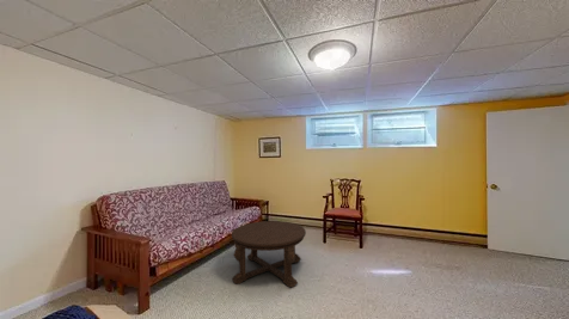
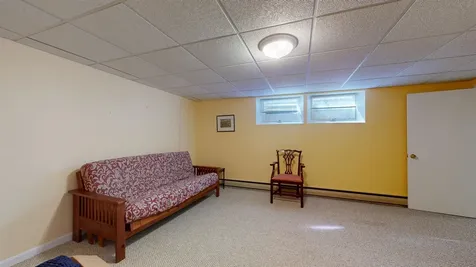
- coffee table [231,220,307,288]
